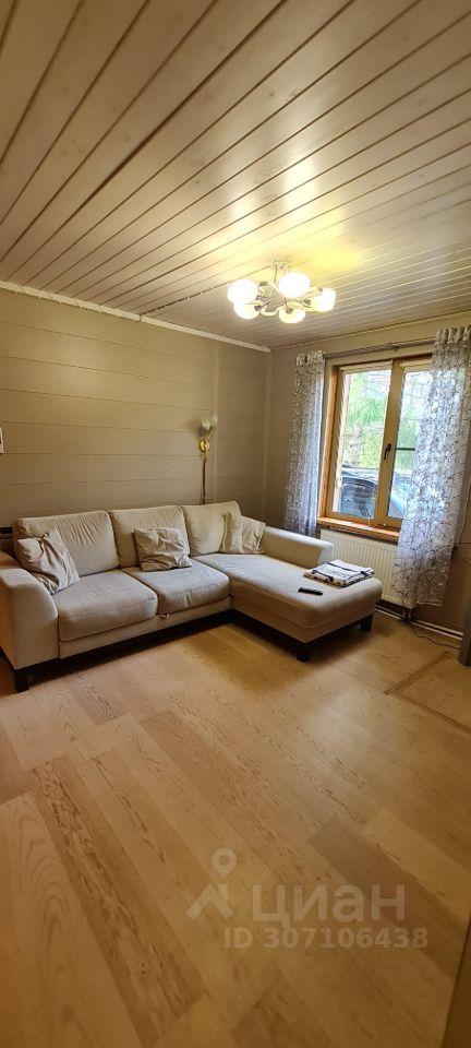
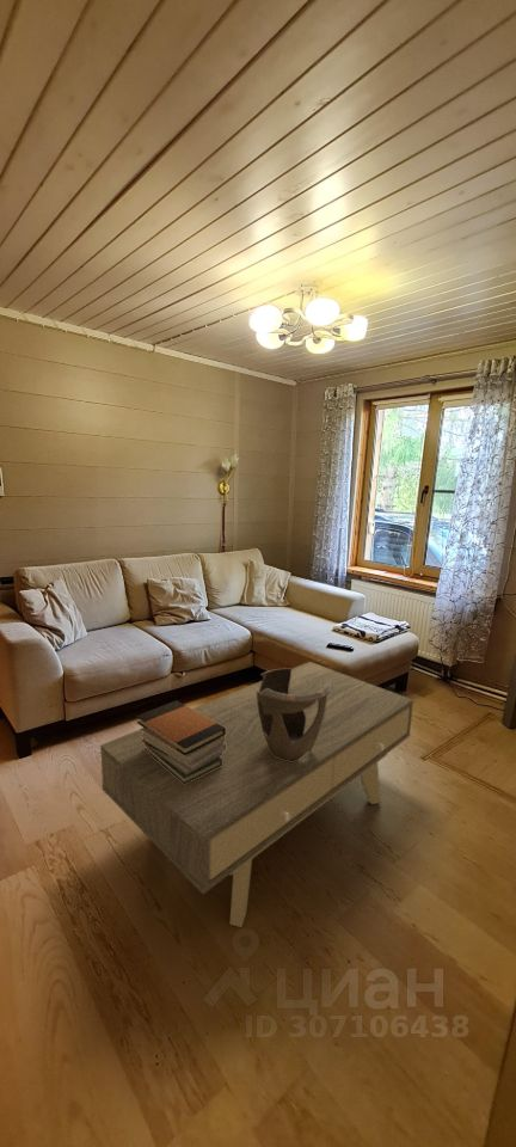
+ book stack [135,700,226,784]
+ decorative bowl [257,667,331,761]
+ coffee table [99,661,414,928]
